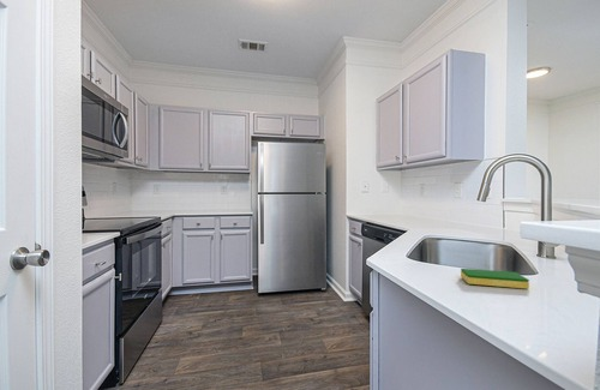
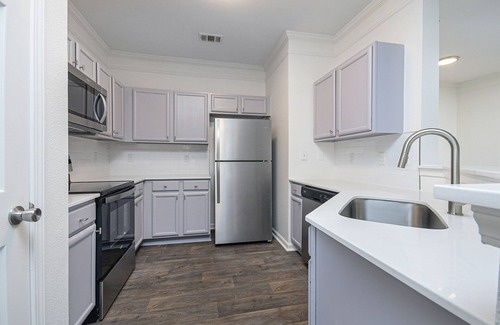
- dish sponge [460,268,530,290]
